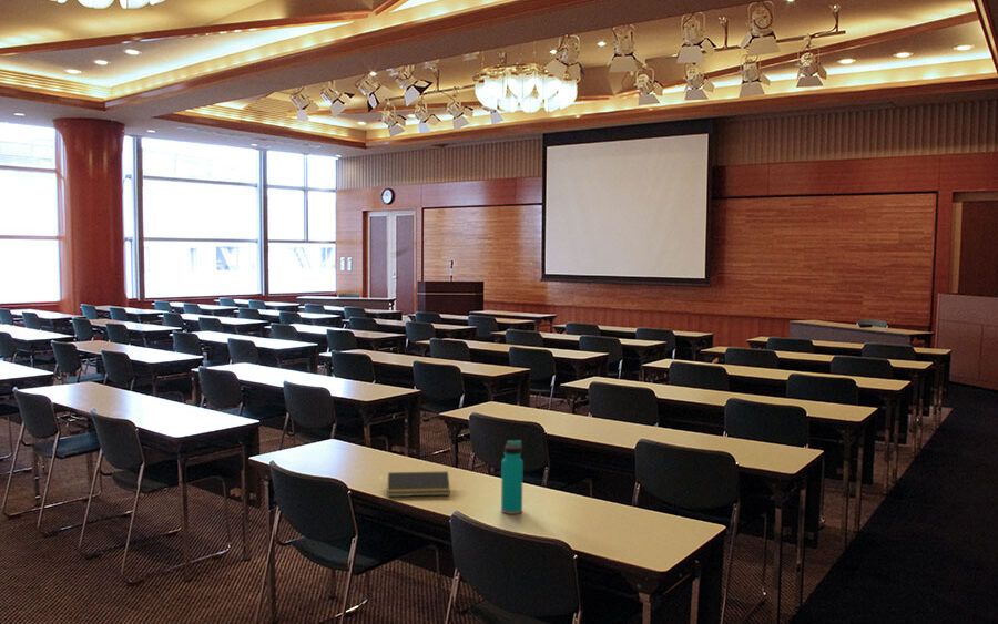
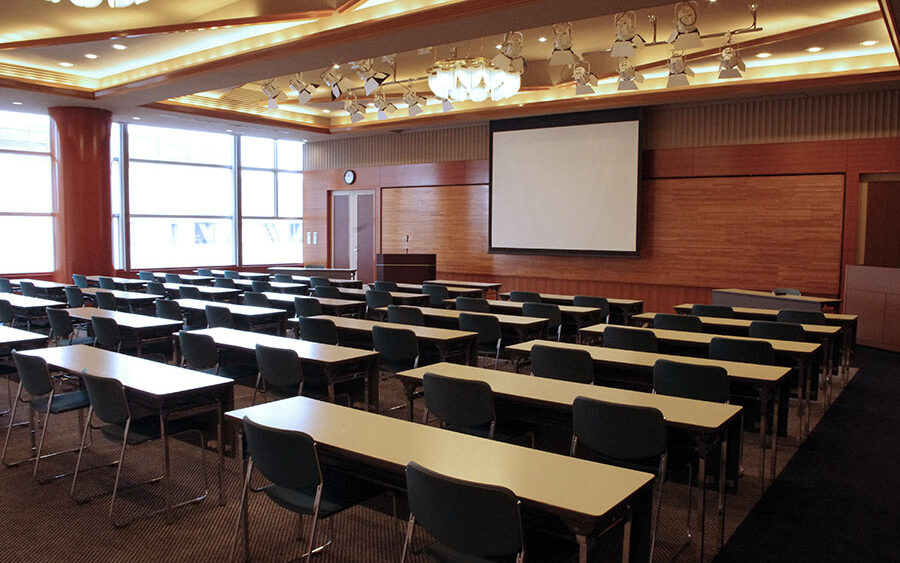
- notepad [386,470,451,498]
- water bottle [500,439,525,515]
